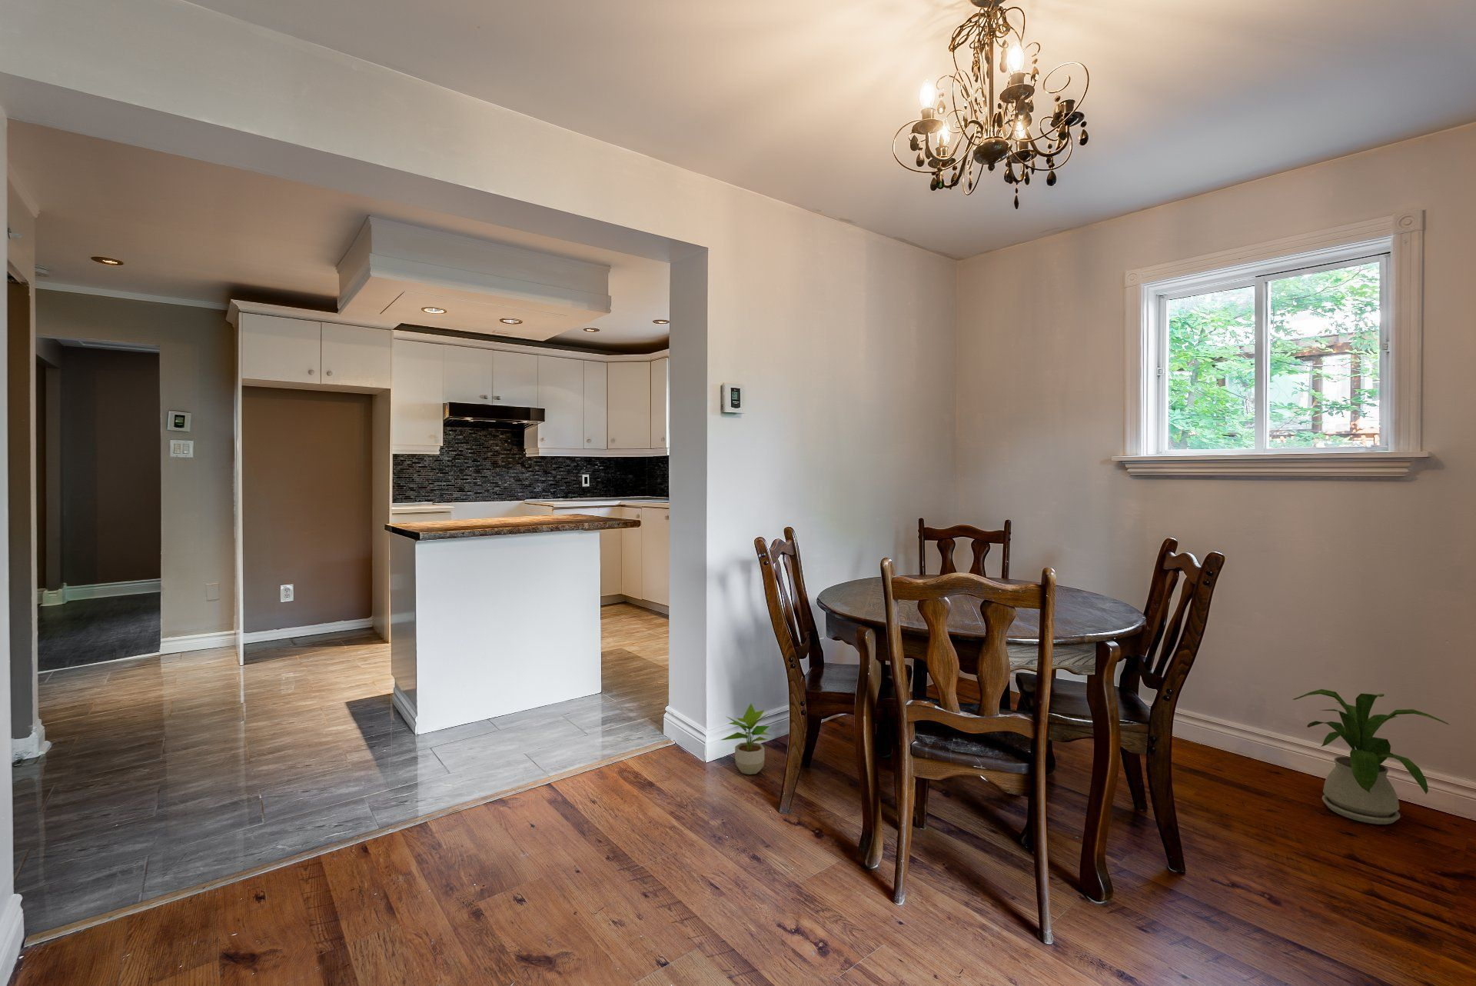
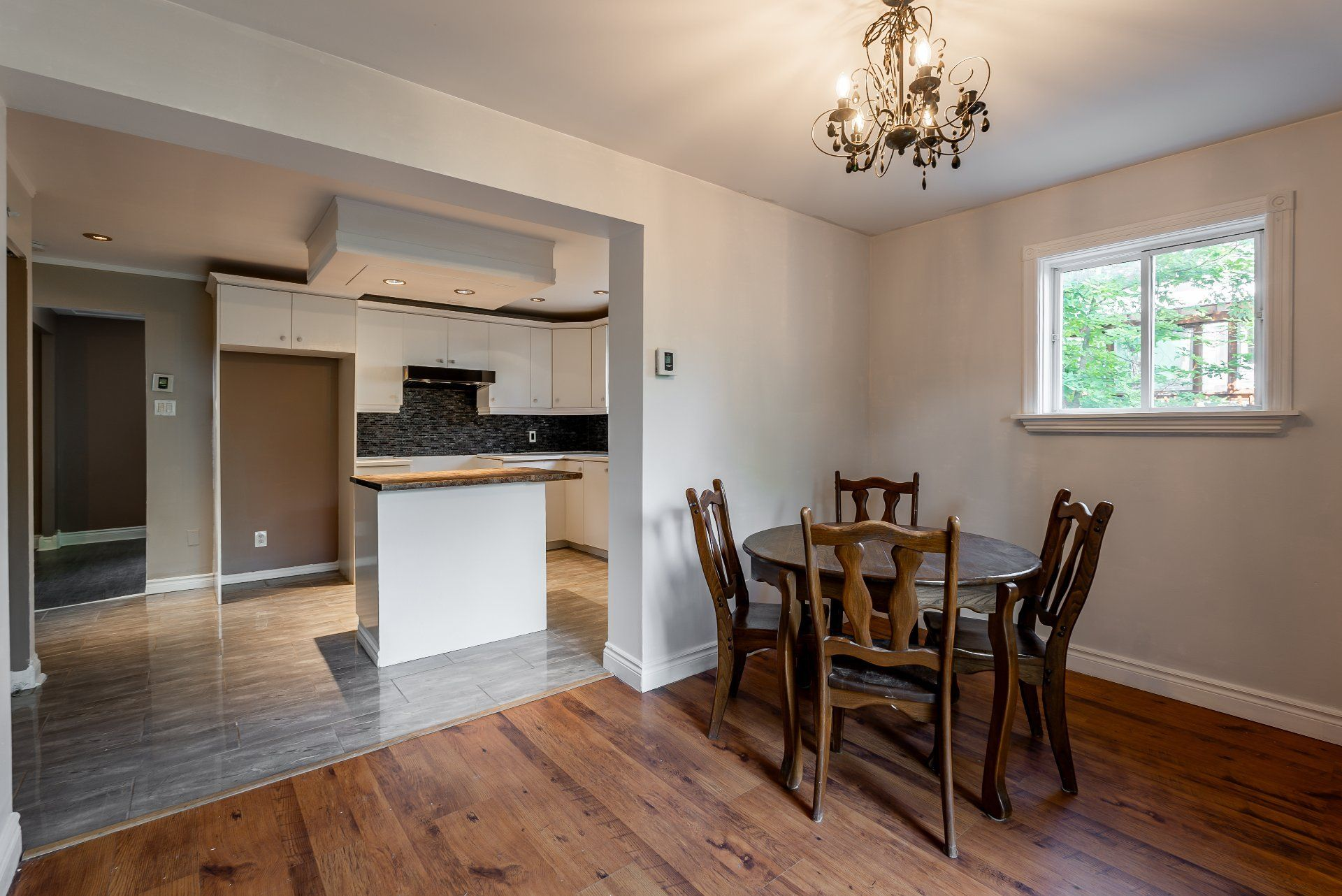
- potted plant [719,703,772,775]
- house plant [1292,689,1451,825]
